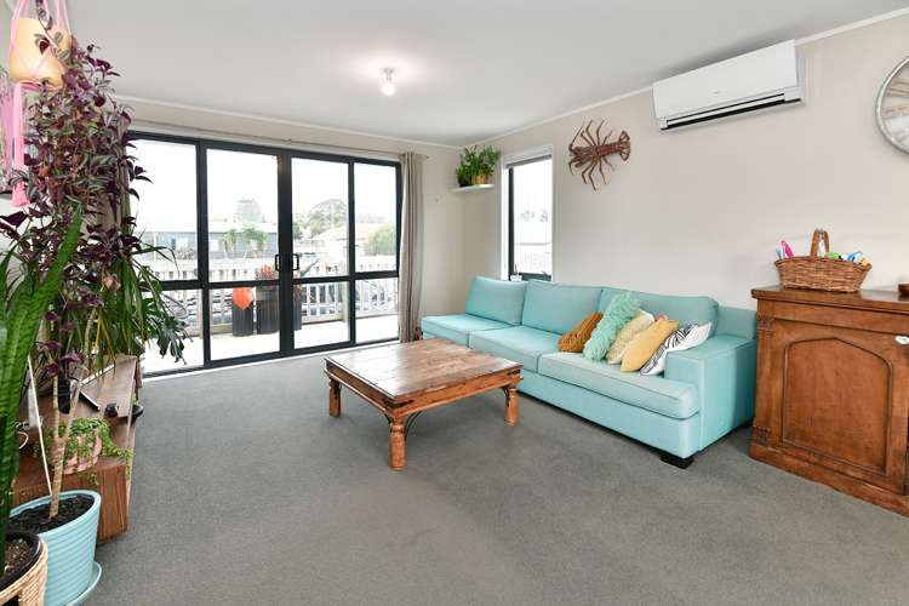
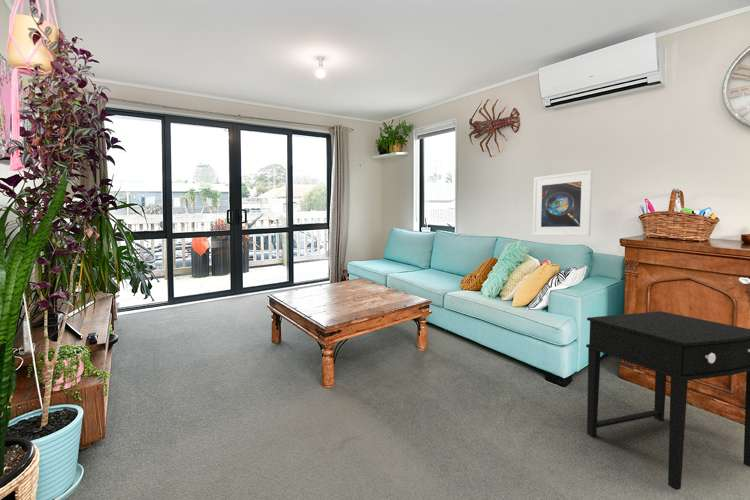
+ side table [585,310,750,491]
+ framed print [532,169,593,237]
